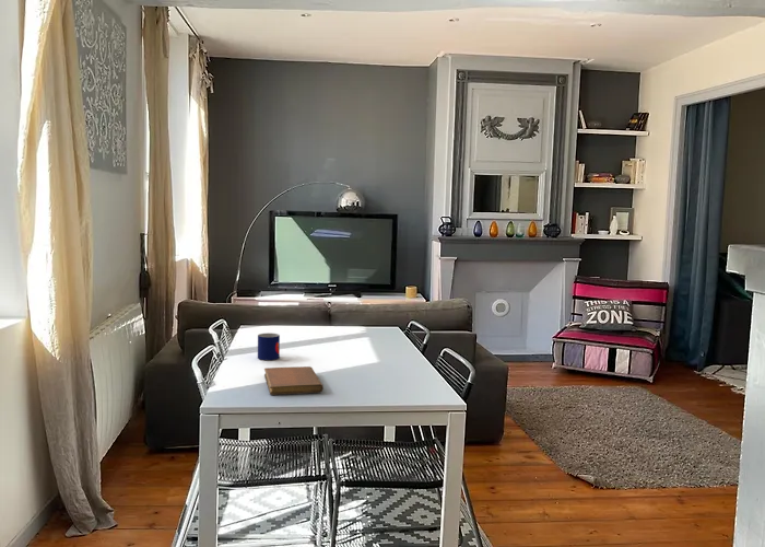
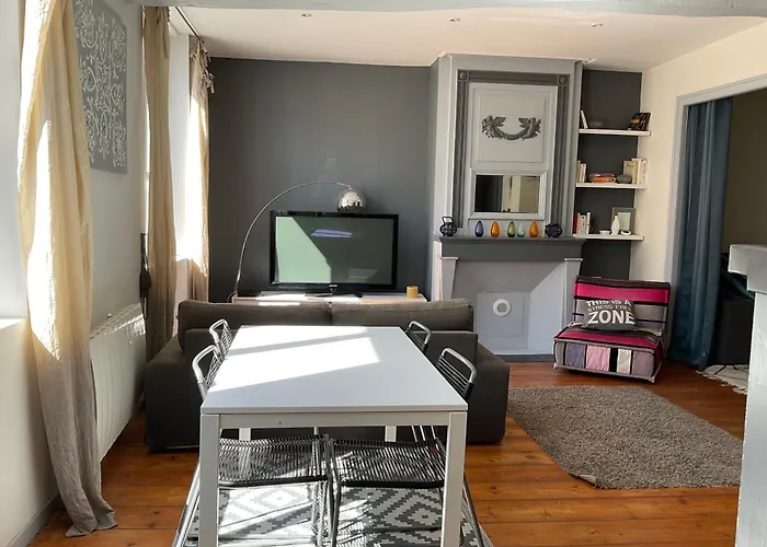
- mug [257,331,281,361]
- notebook [263,365,325,396]
